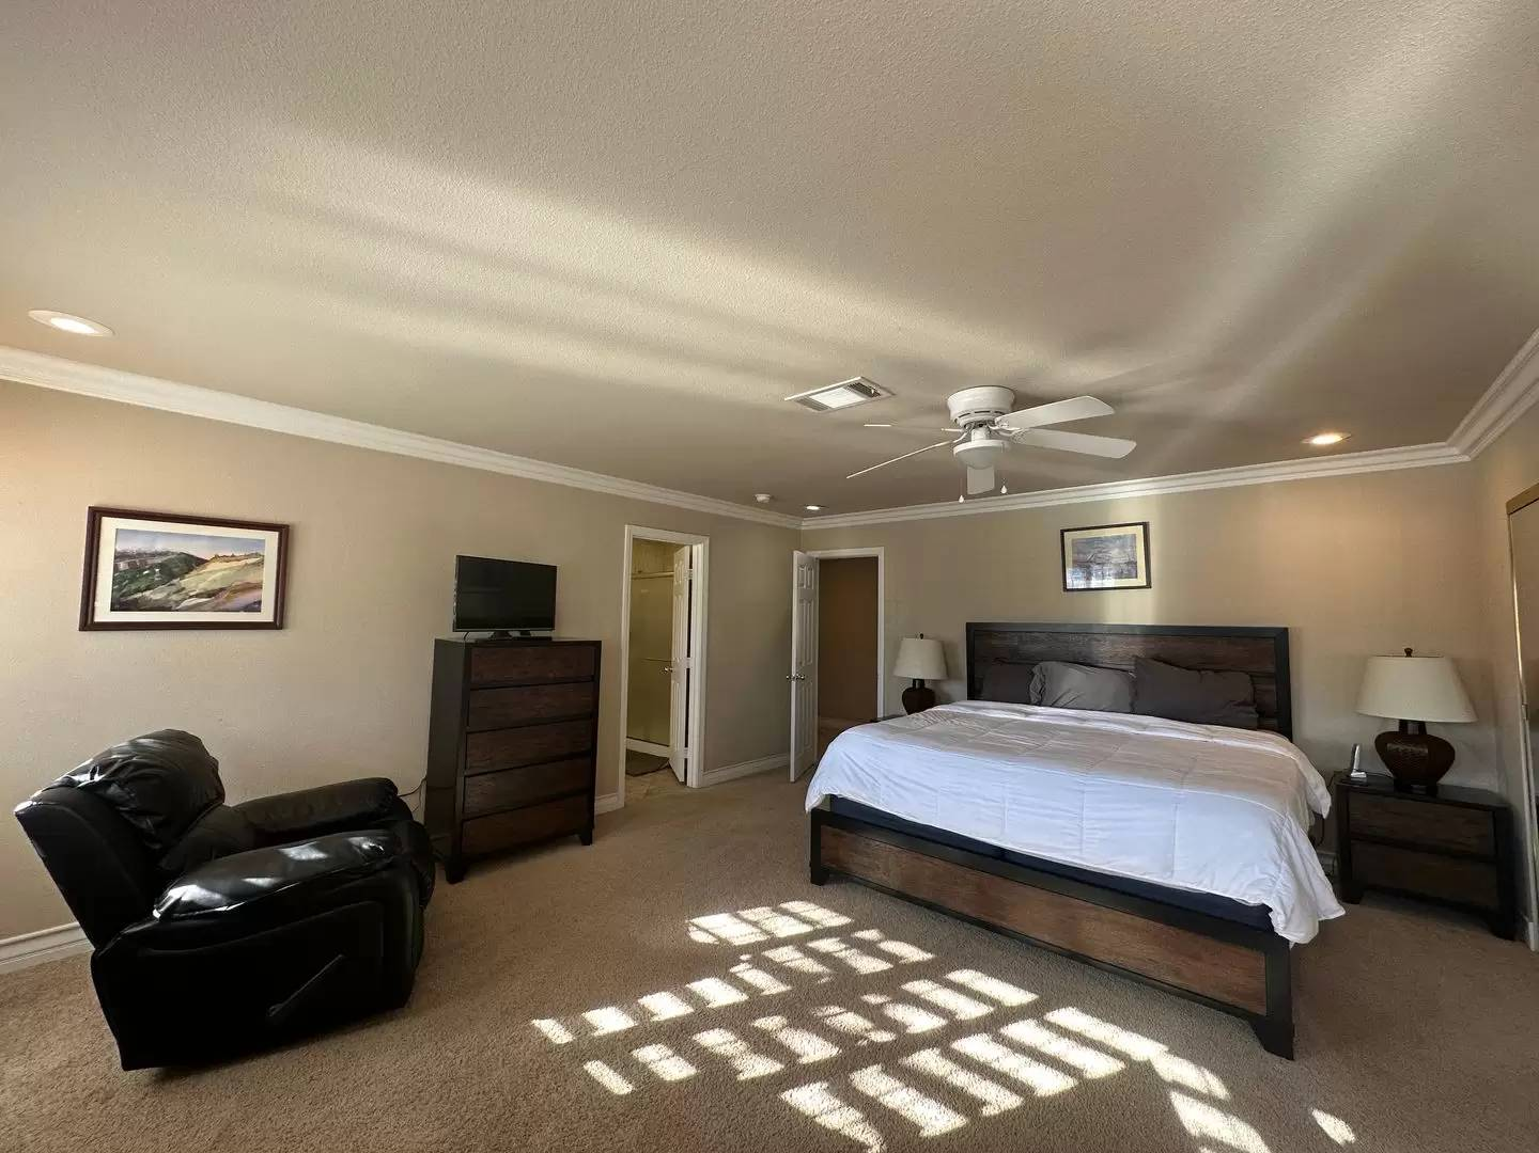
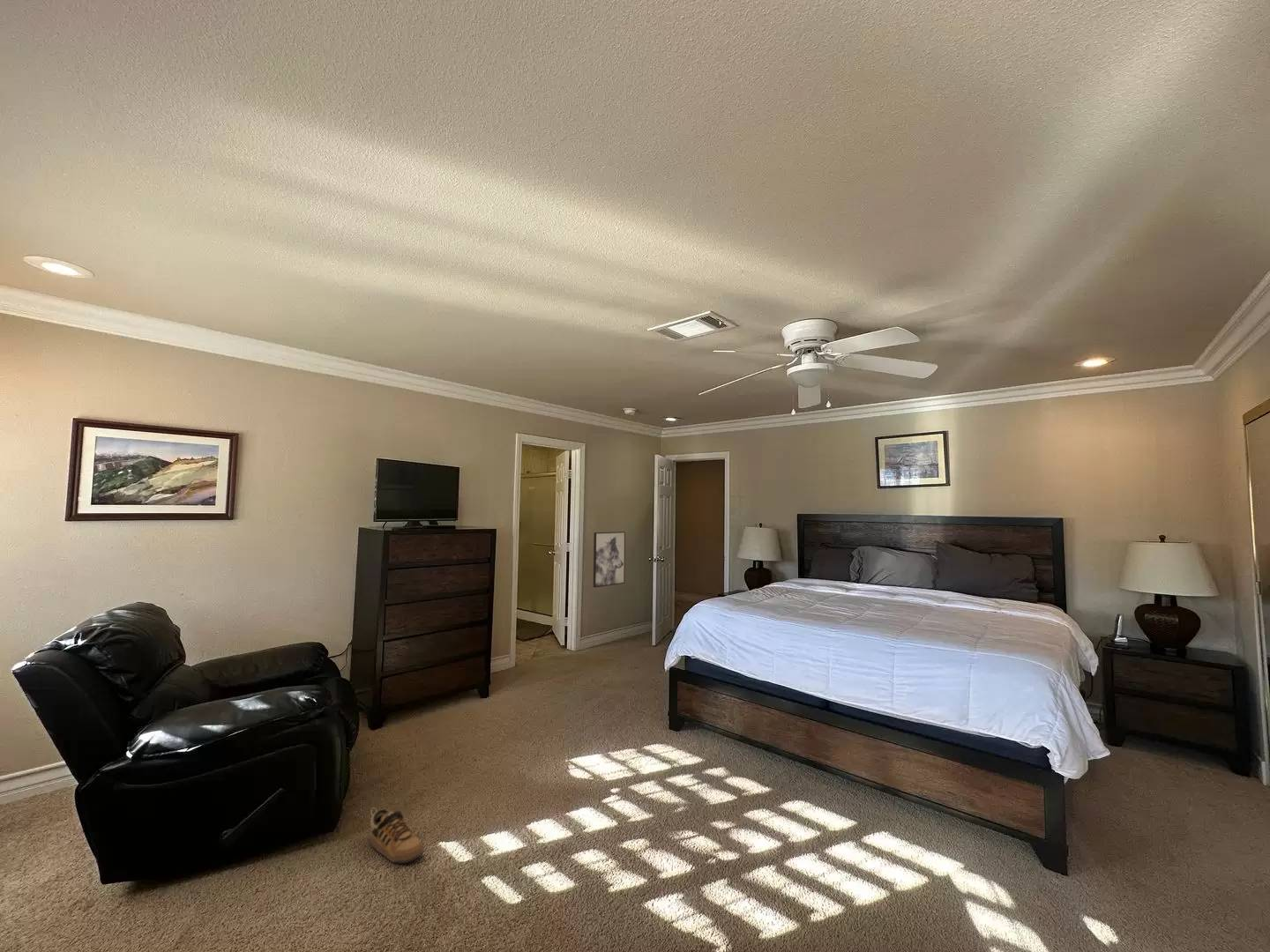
+ wall art [593,531,626,588]
+ shoe [370,807,424,865]
